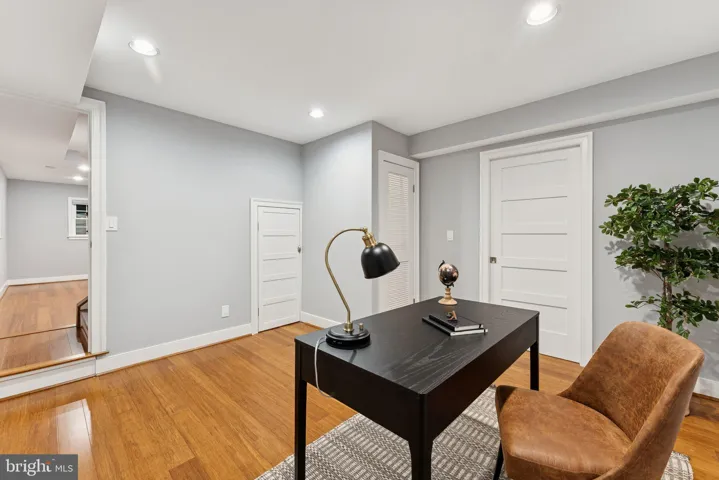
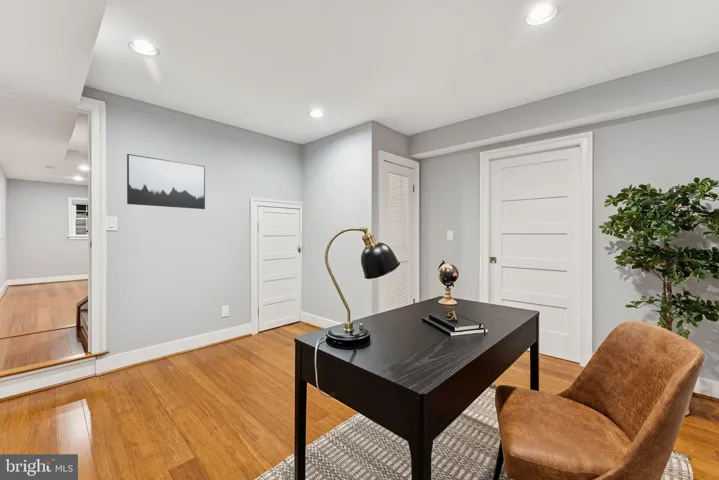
+ wall art [126,153,206,210]
